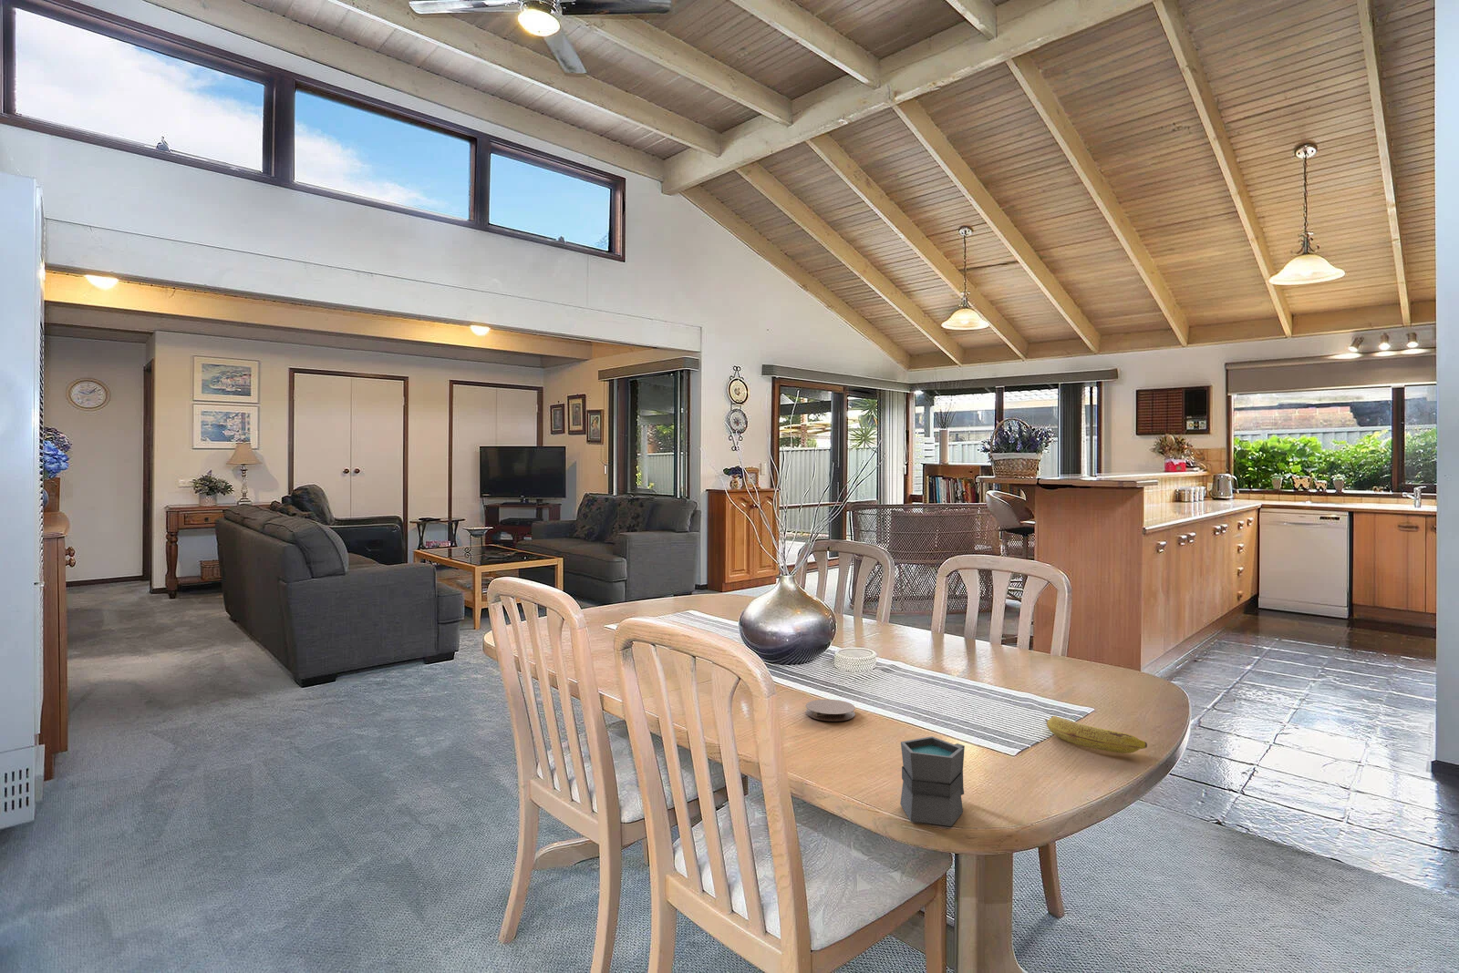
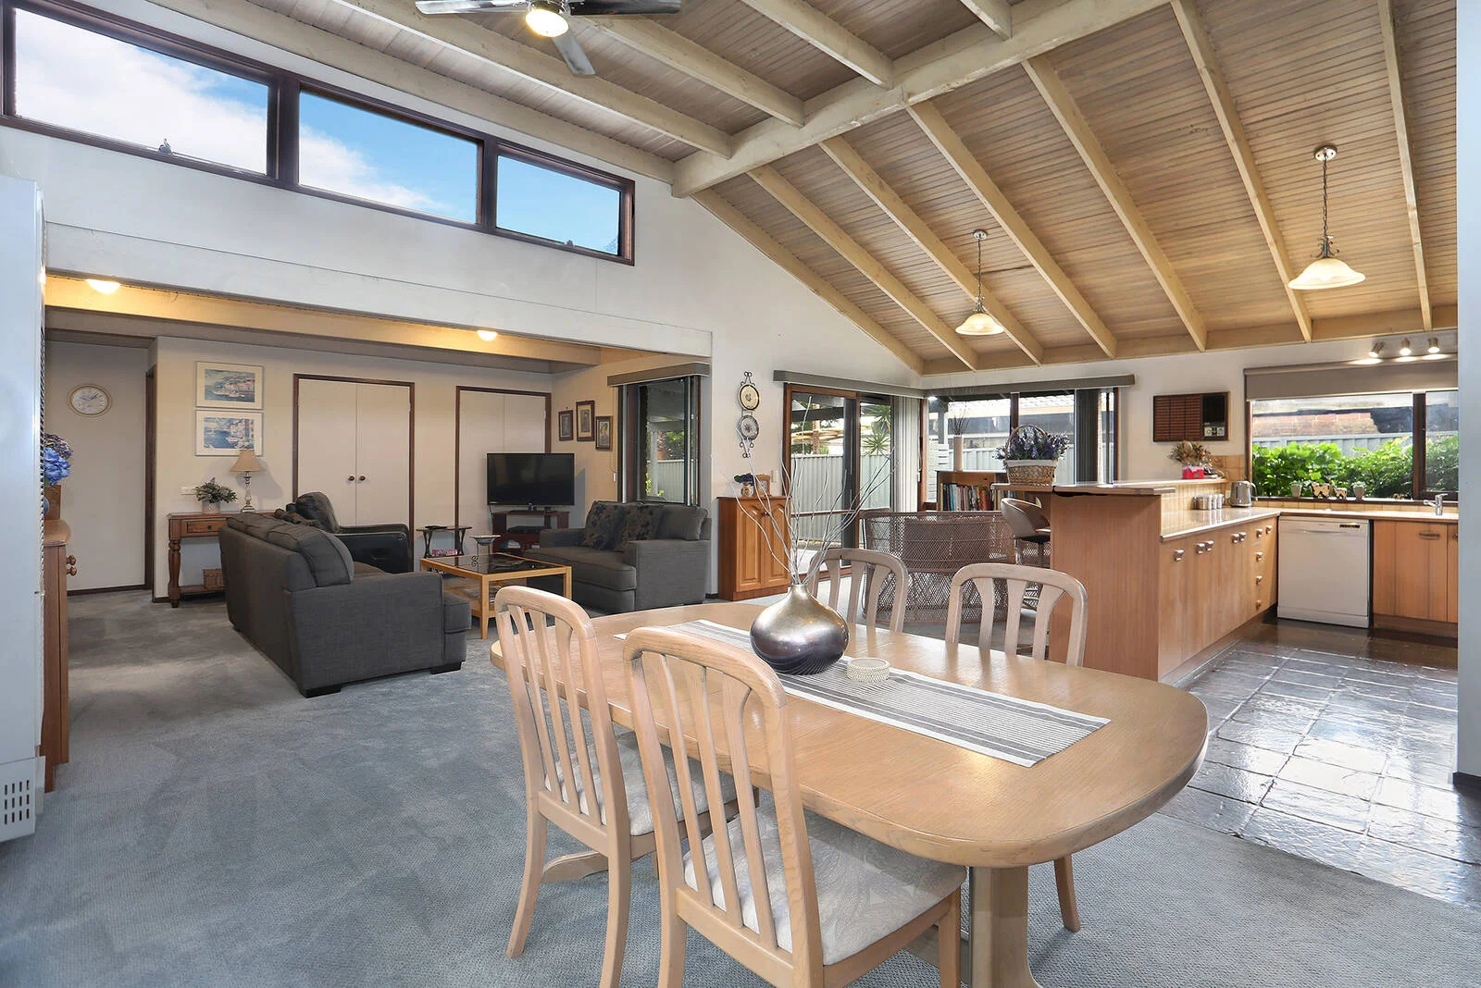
- coaster [805,698,856,721]
- fruit [1044,716,1148,755]
- mug [900,735,966,827]
